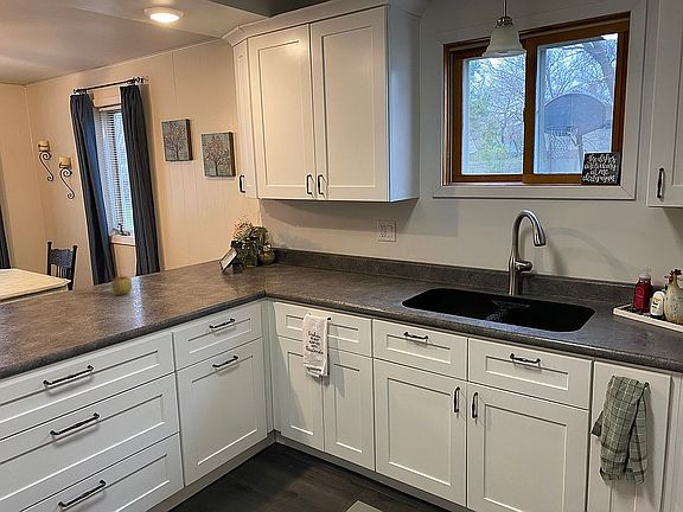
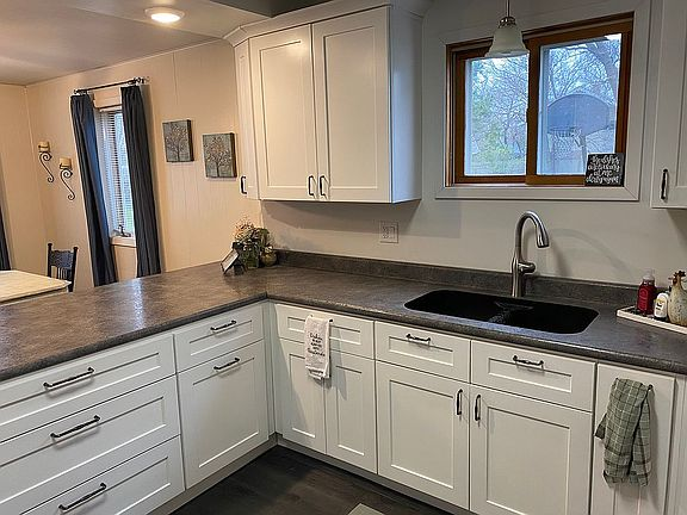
- apple [110,273,133,296]
